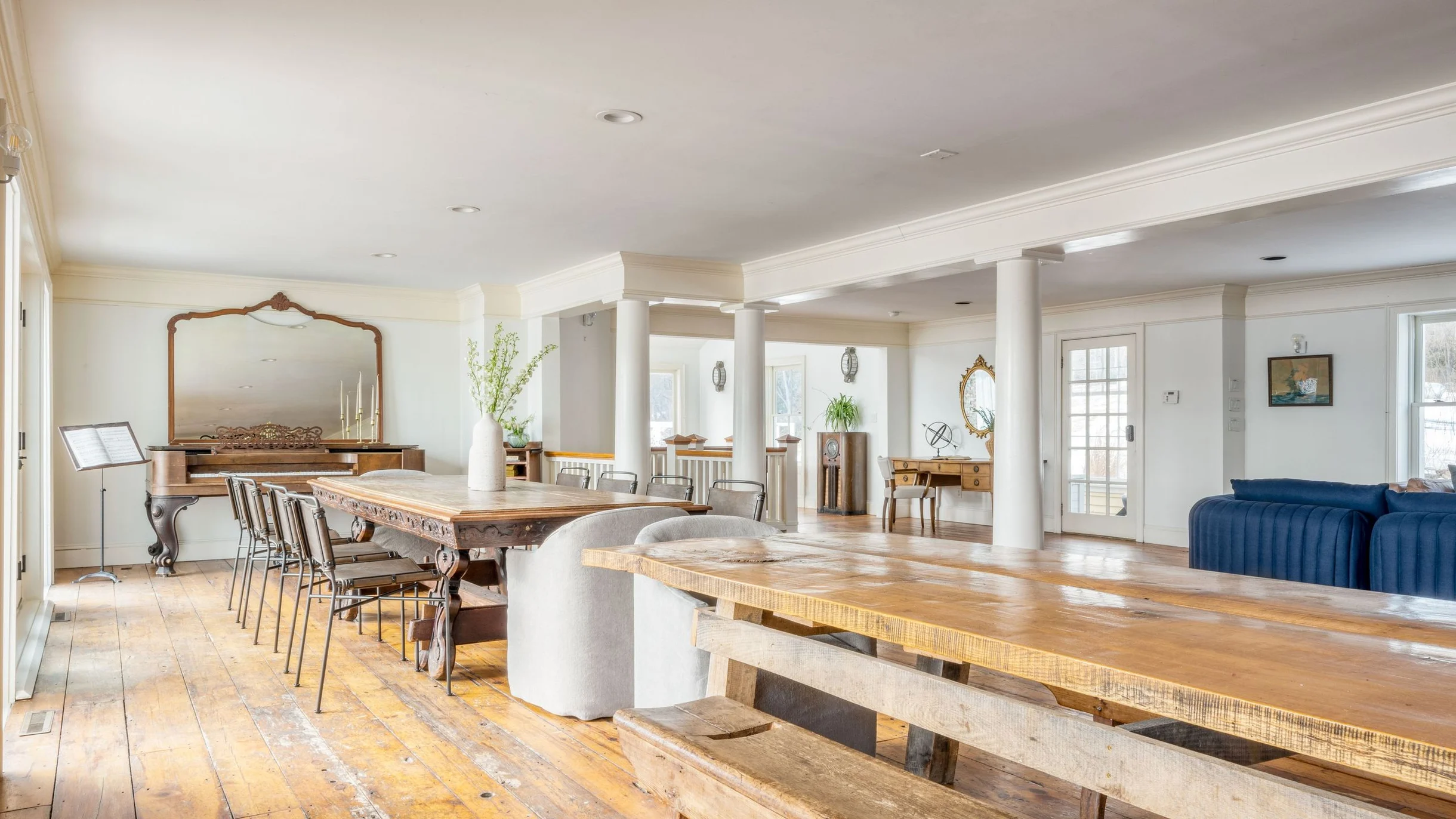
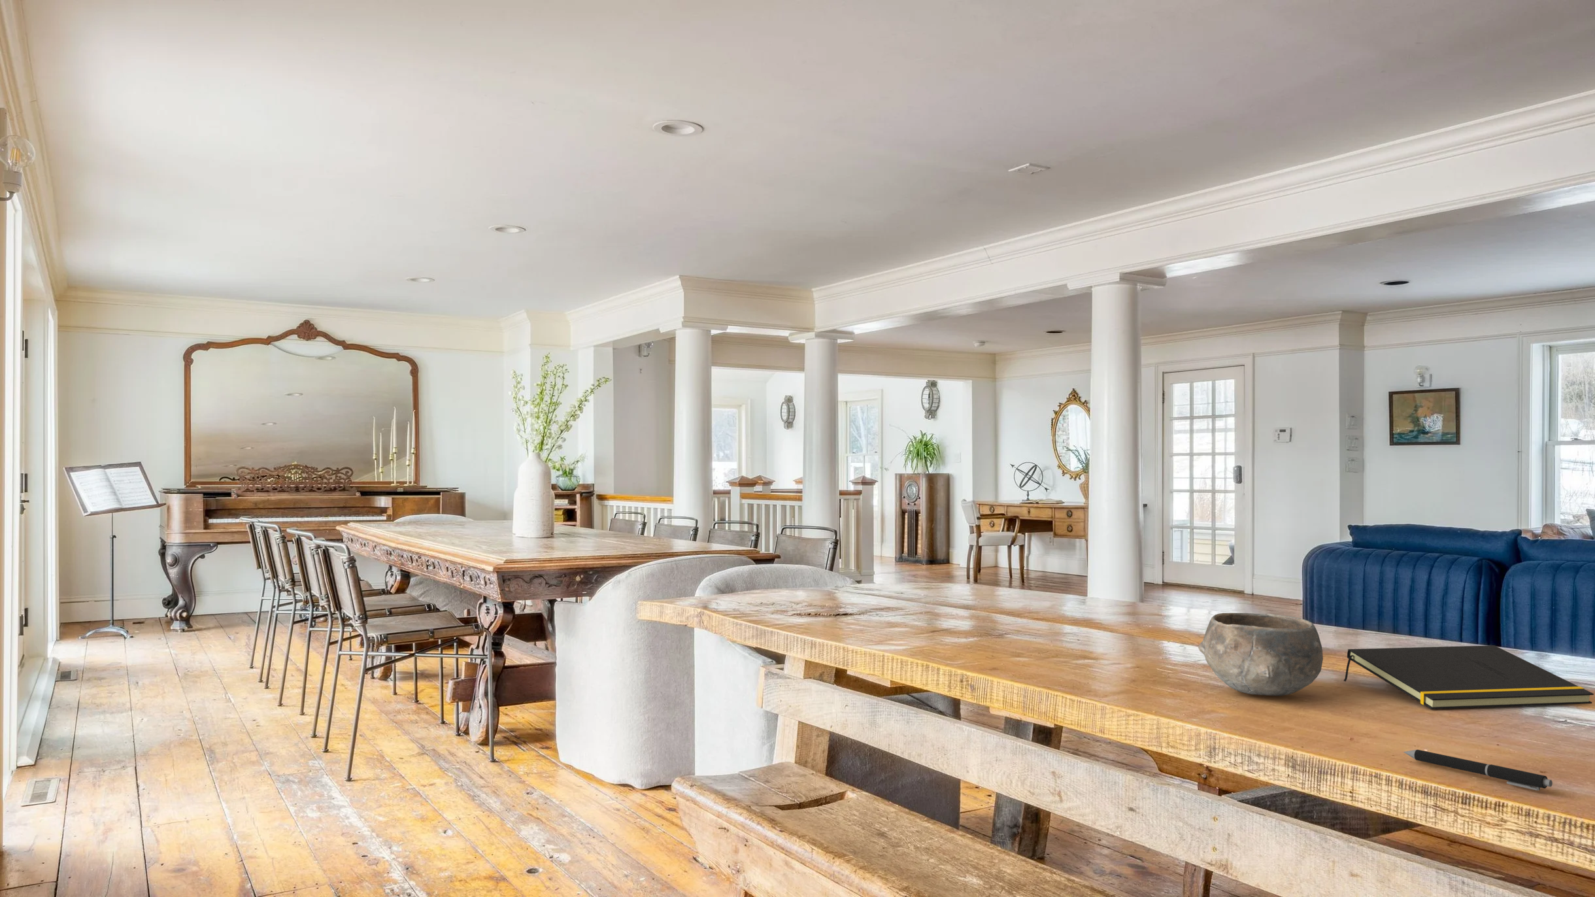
+ bowl [1197,612,1323,697]
+ notepad [1343,645,1594,710]
+ pen [1403,749,1553,791]
